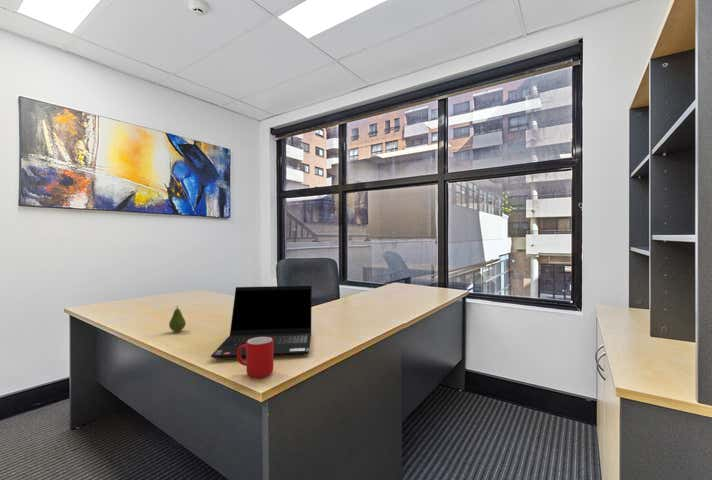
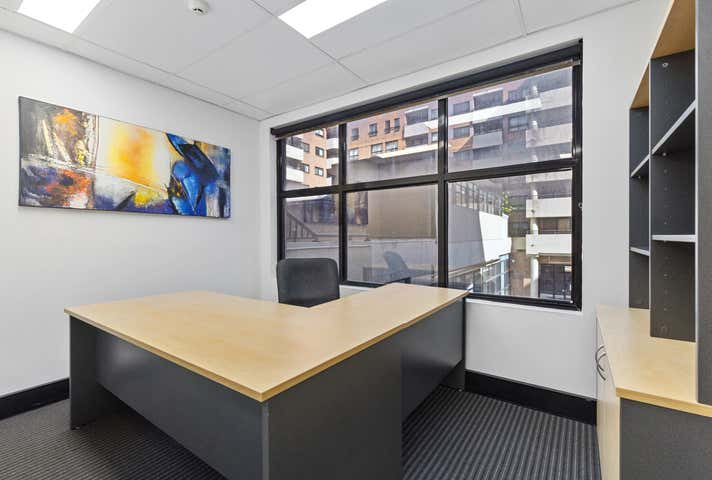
- fruit [168,305,187,333]
- laptop computer [210,285,313,359]
- cup [236,337,274,379]
